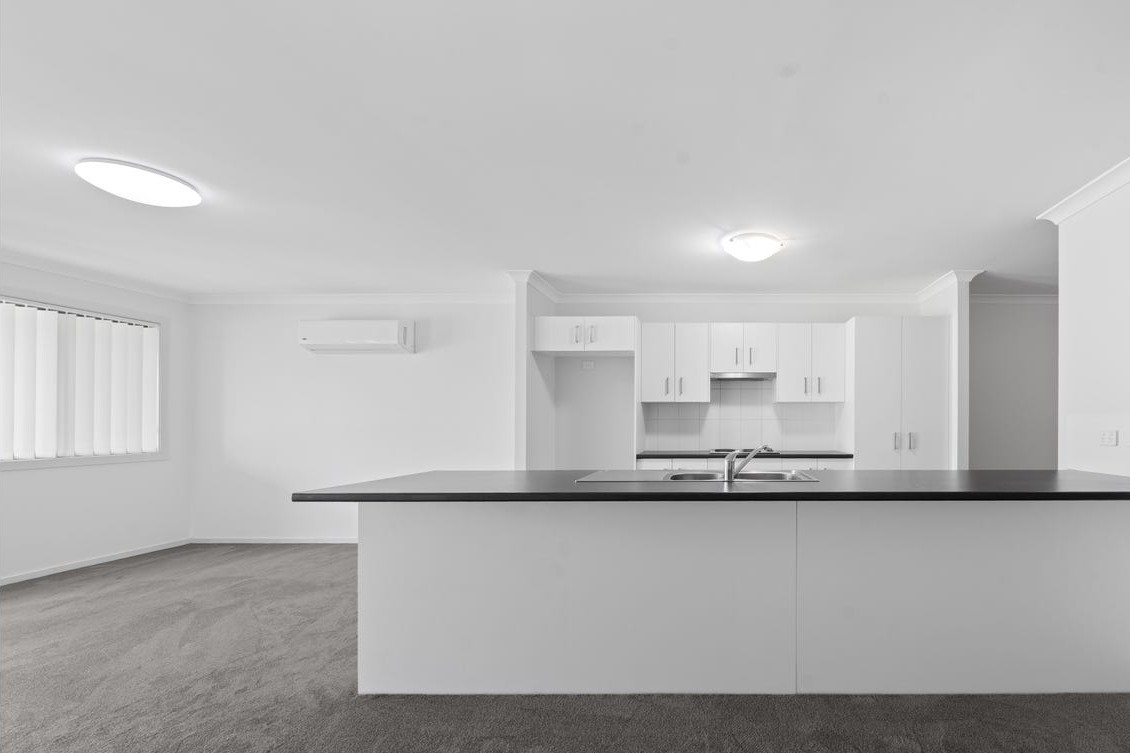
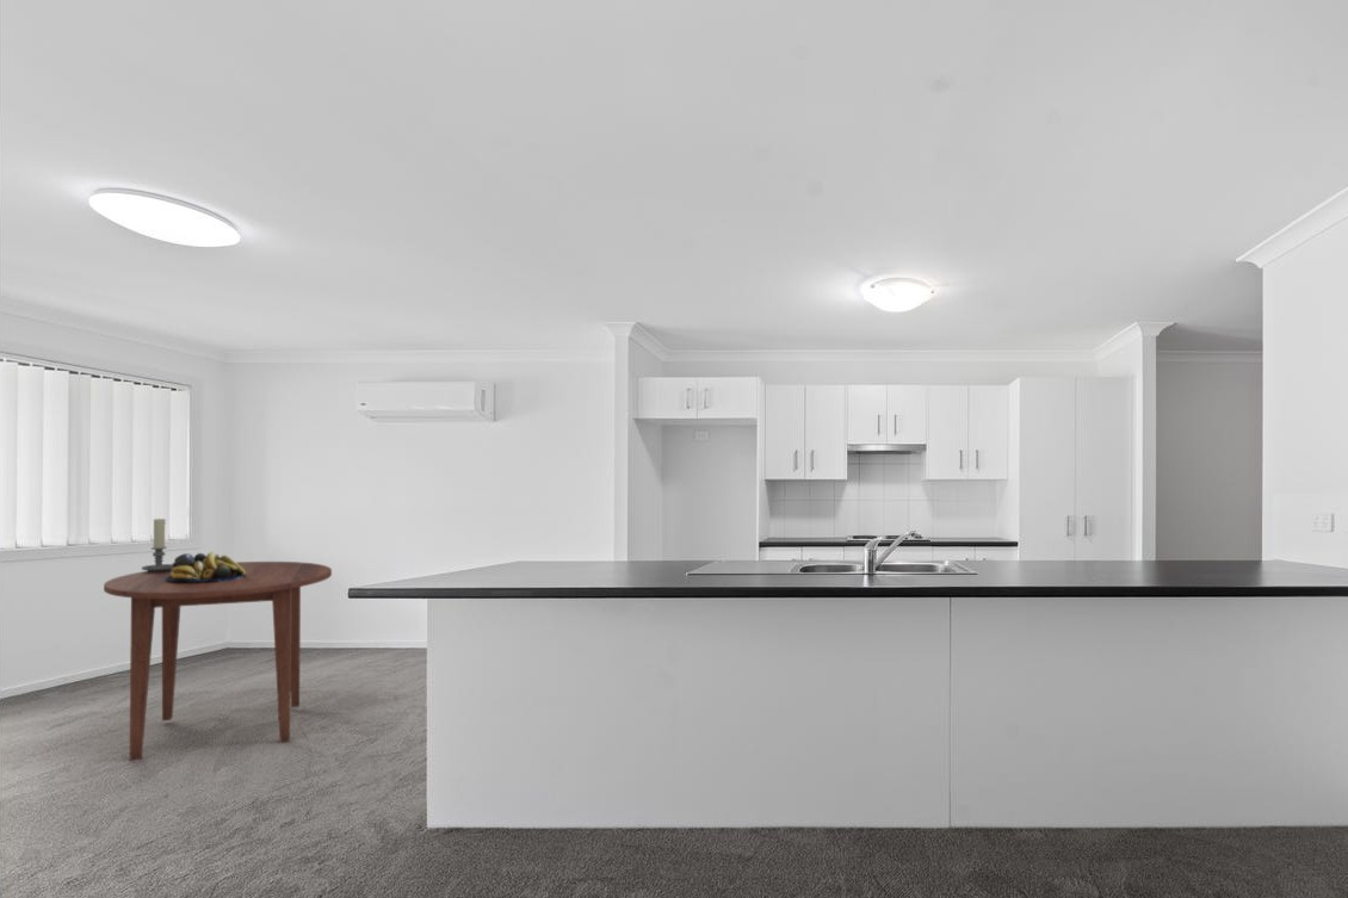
+ dining table [103,561,333,762]
+ candle holder [141,516,174,572]
+ fruit bowl [165,551,246,582]
